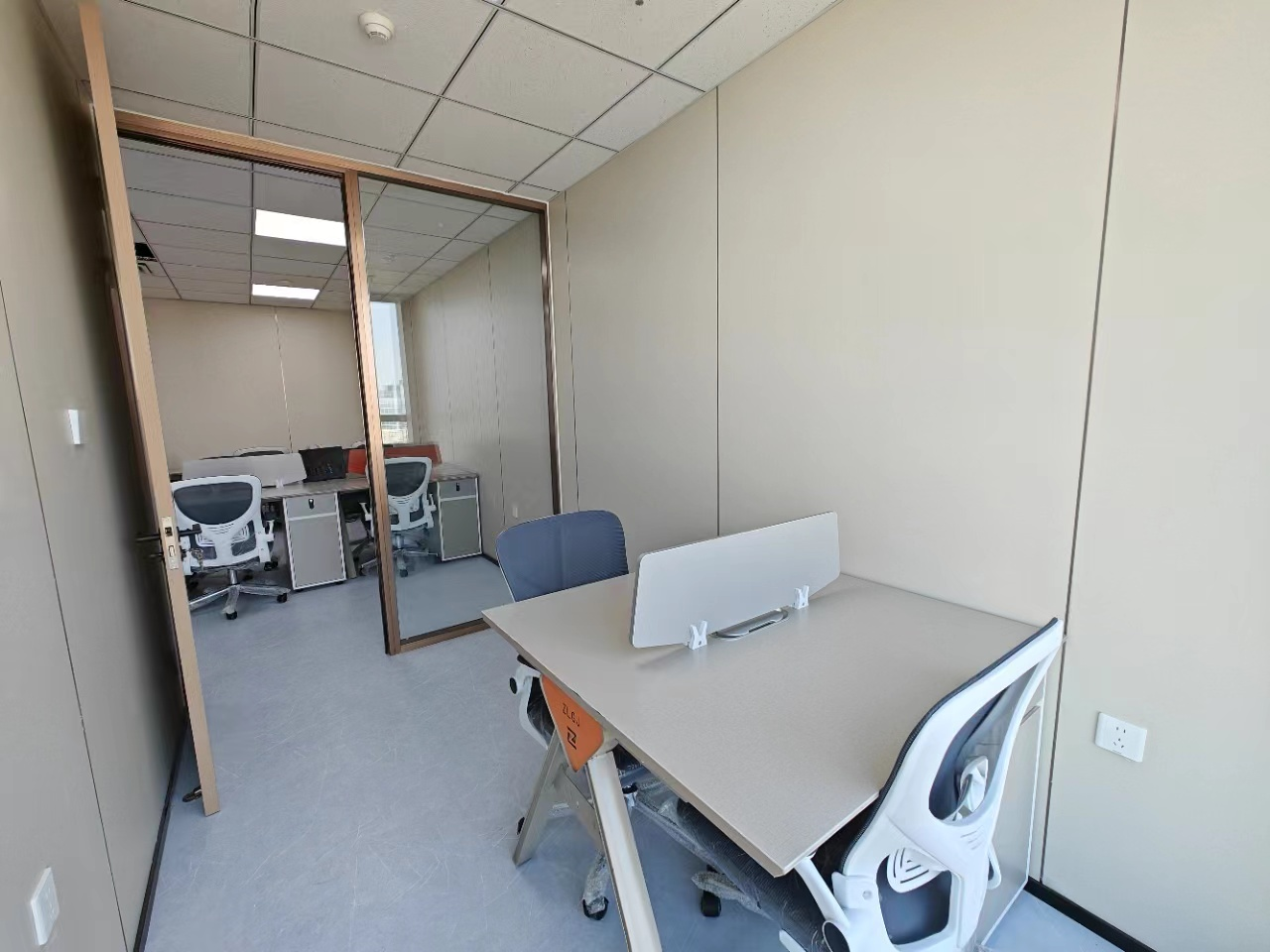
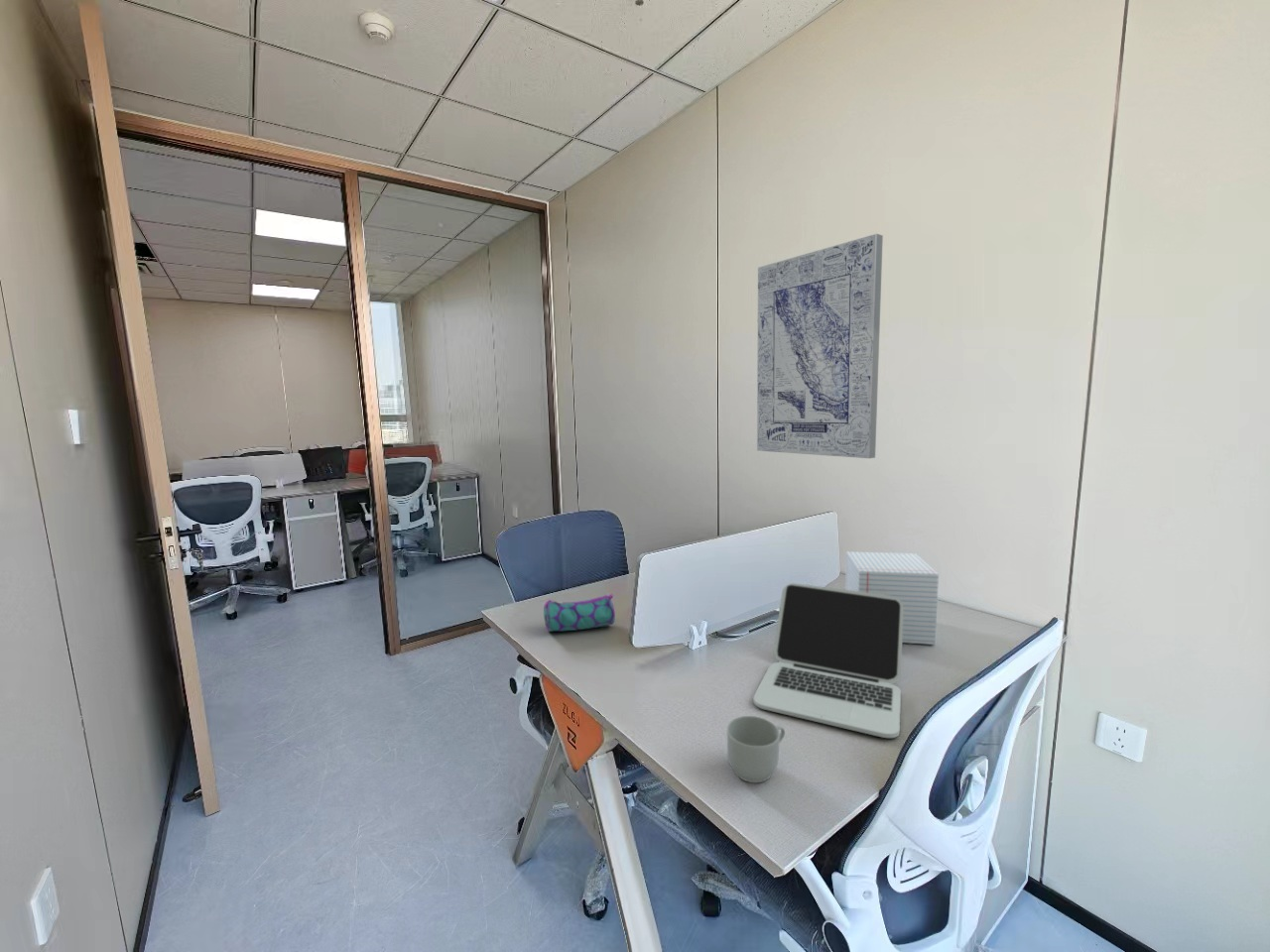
+ wall art [756,233,884,459]
+ notepad [844,550,940,646]
+ laptop [752,582,904,739]
+ mug [726,715,786,783]
+ pencil case [543,593,616,633]
